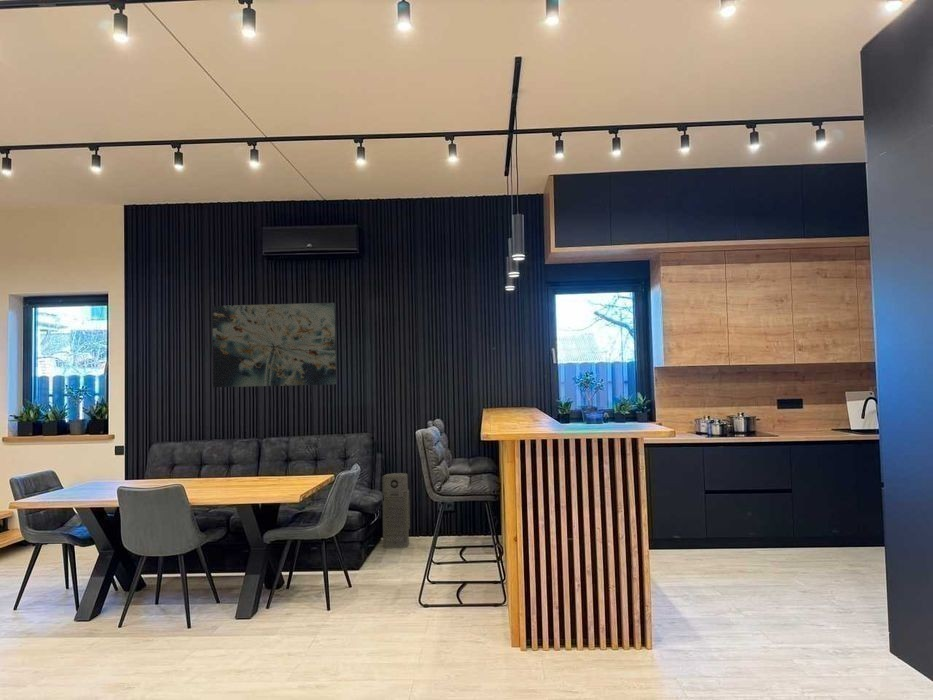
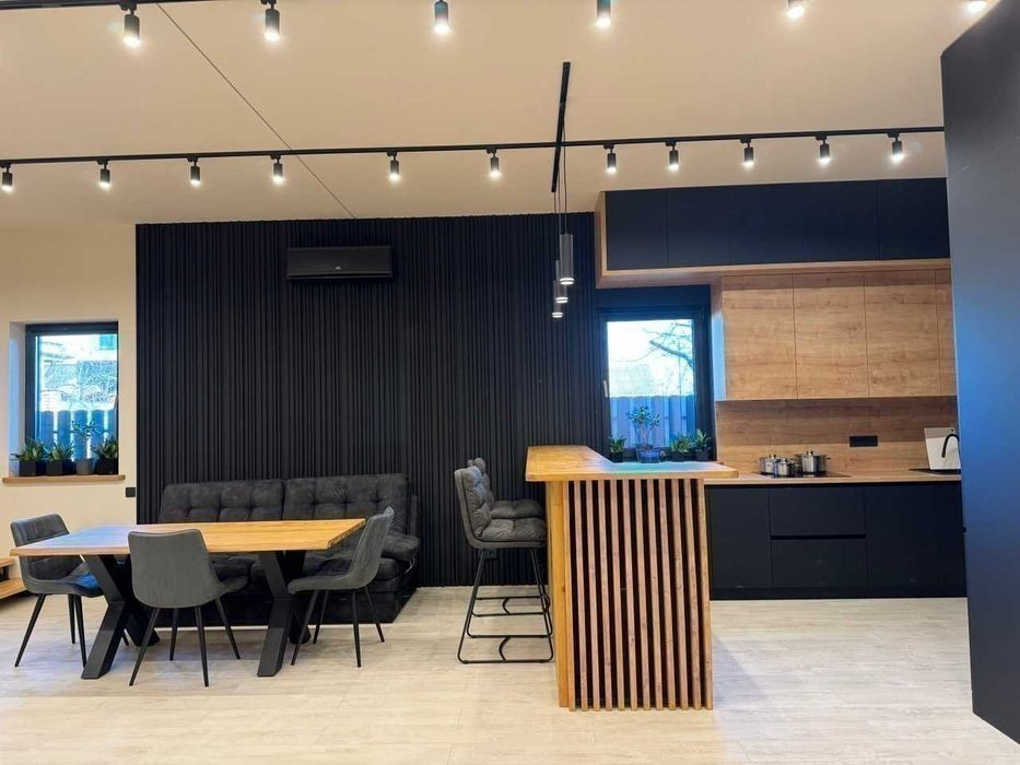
- wall art [211,302,337,388]
- air purifier [381,472,411,549]
